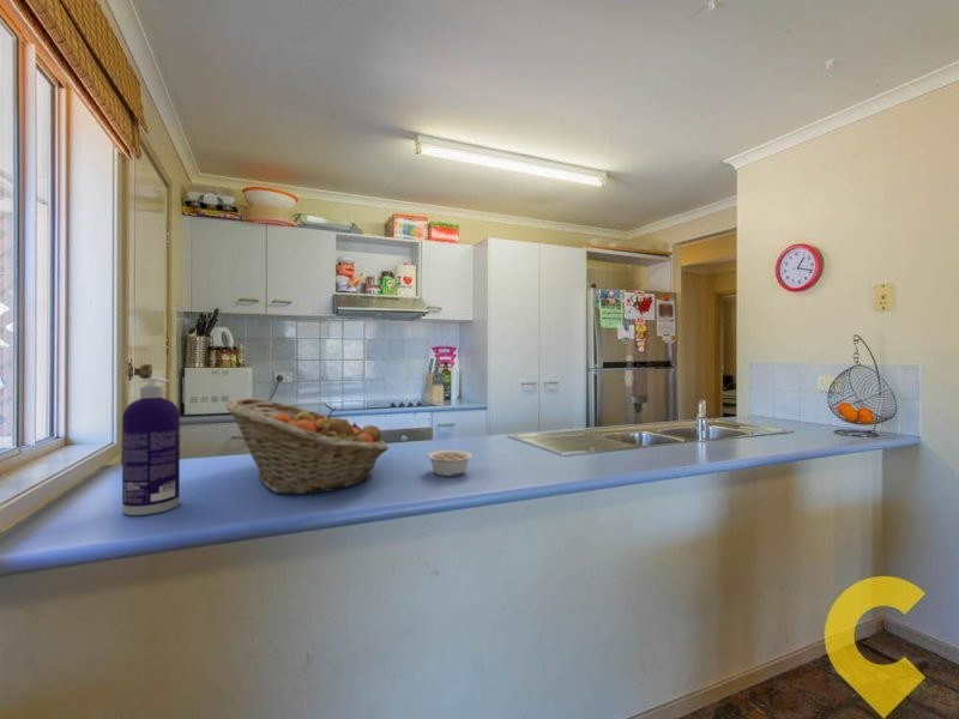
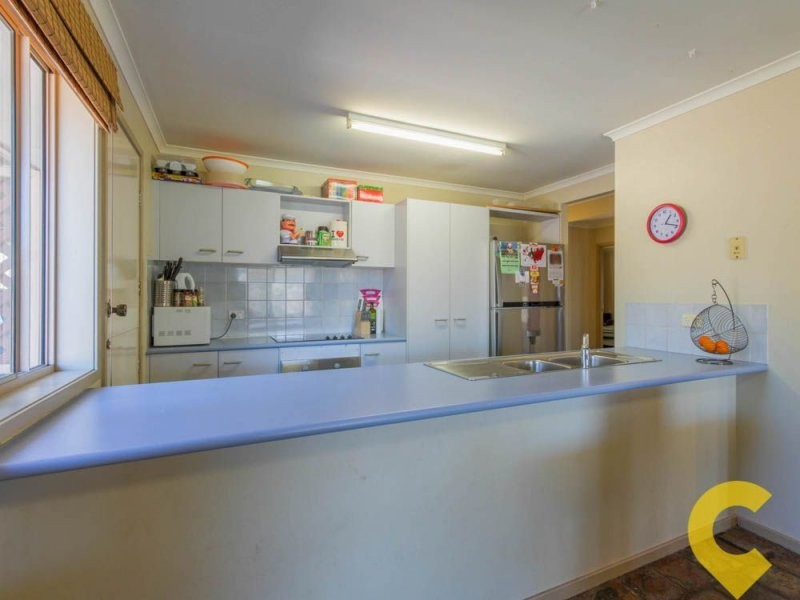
- fruit basket [224,397,390,495]
- legume [426,449,474,477]
- spray bottle [121,376,181,516]
